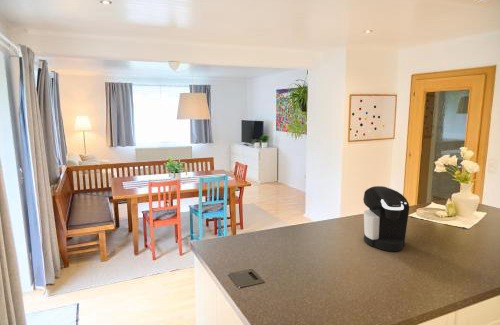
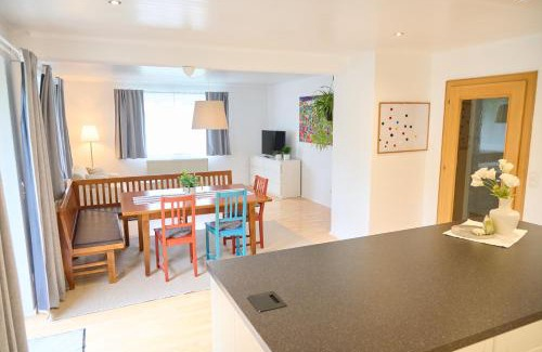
- coffee maker [362,185,410,252]
